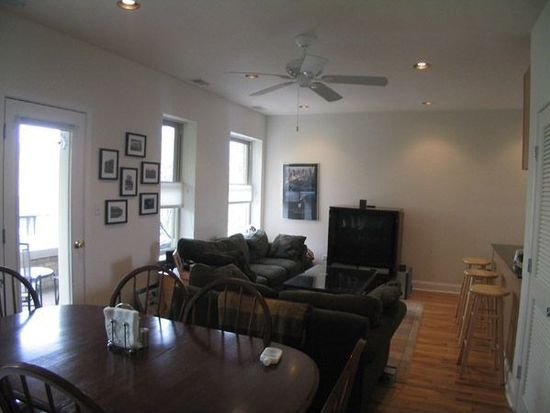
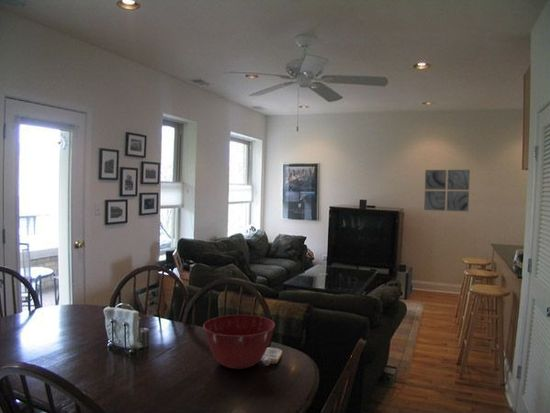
+ wall art [423,169,471,212]
+ mixing bowl [202,314,276,370]
